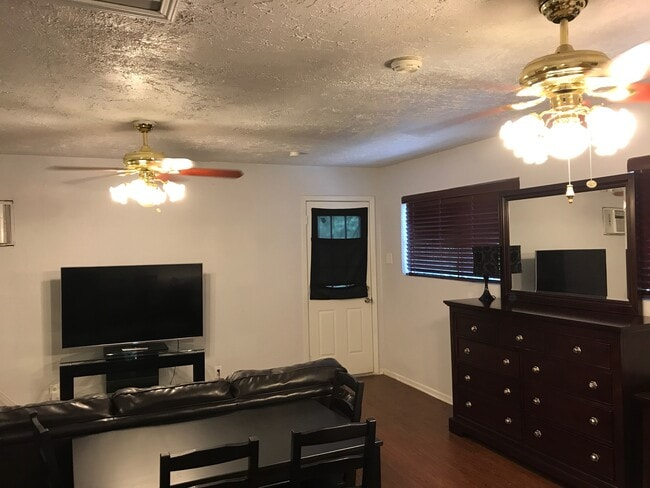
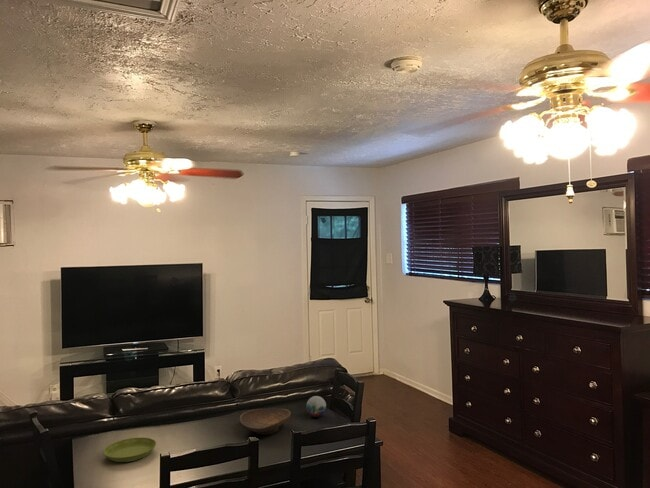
+ decorative bowl [239,408,292,435]
+ saucer [103,437,157,463]
+ decorative orb [305,395,327,418]
